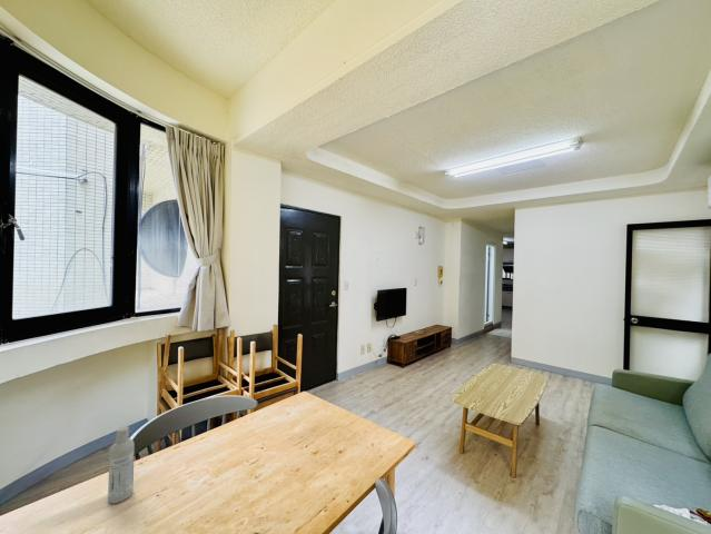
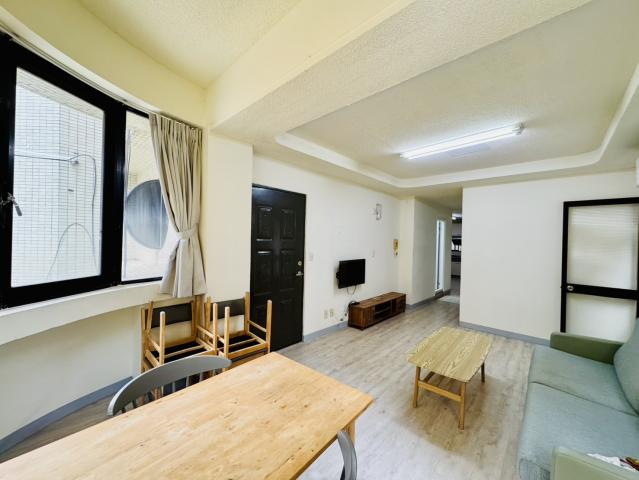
- bottle [107,425,136,505]
